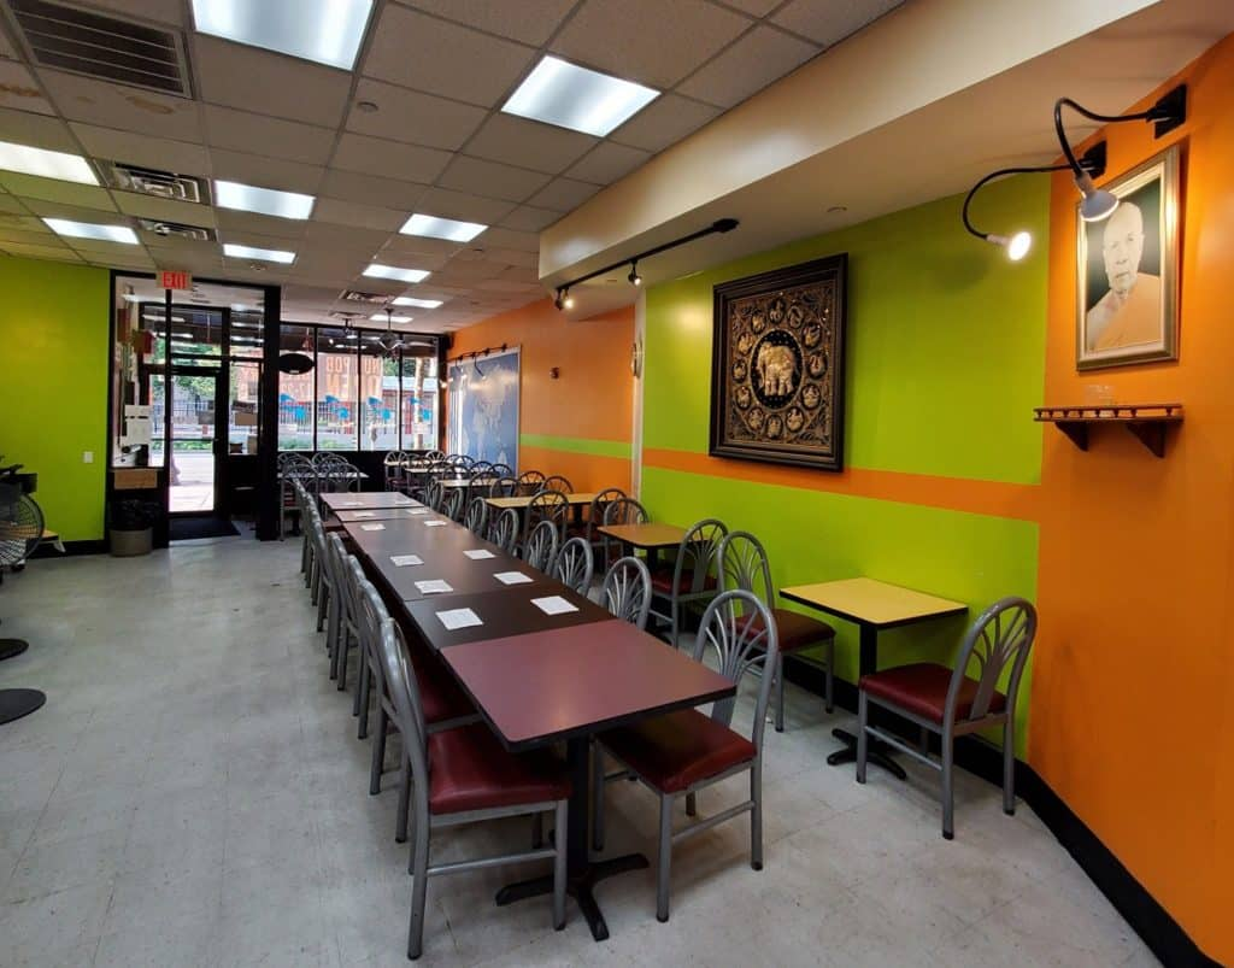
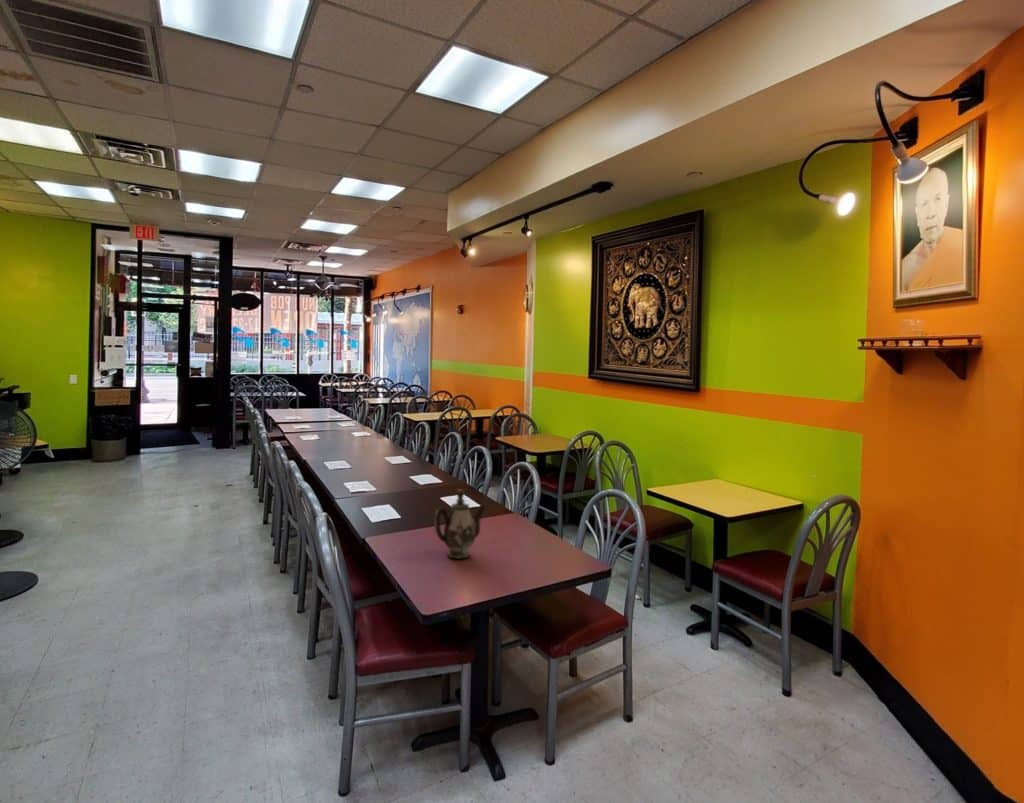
+ teapot [433,488,488,560]
